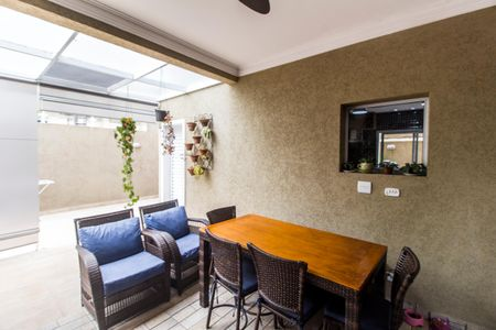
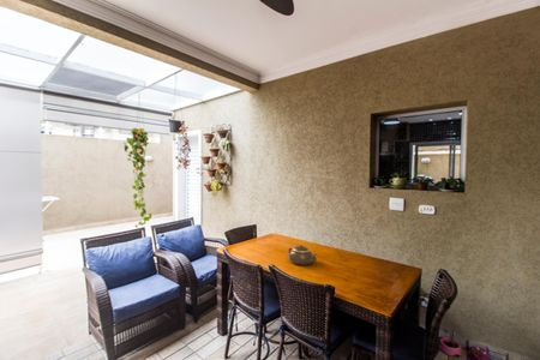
+ teapot [288,245,318,266]
